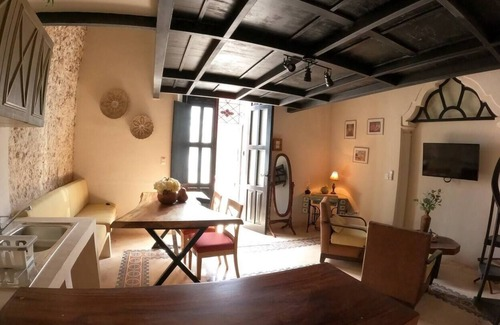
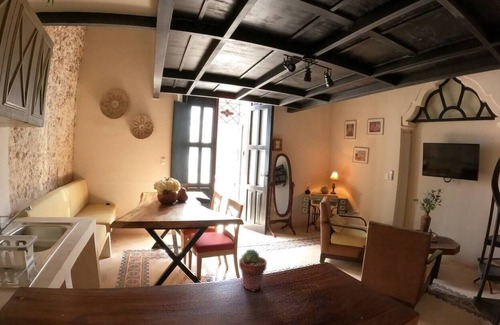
+ potted succulent [238,248,268,292]
